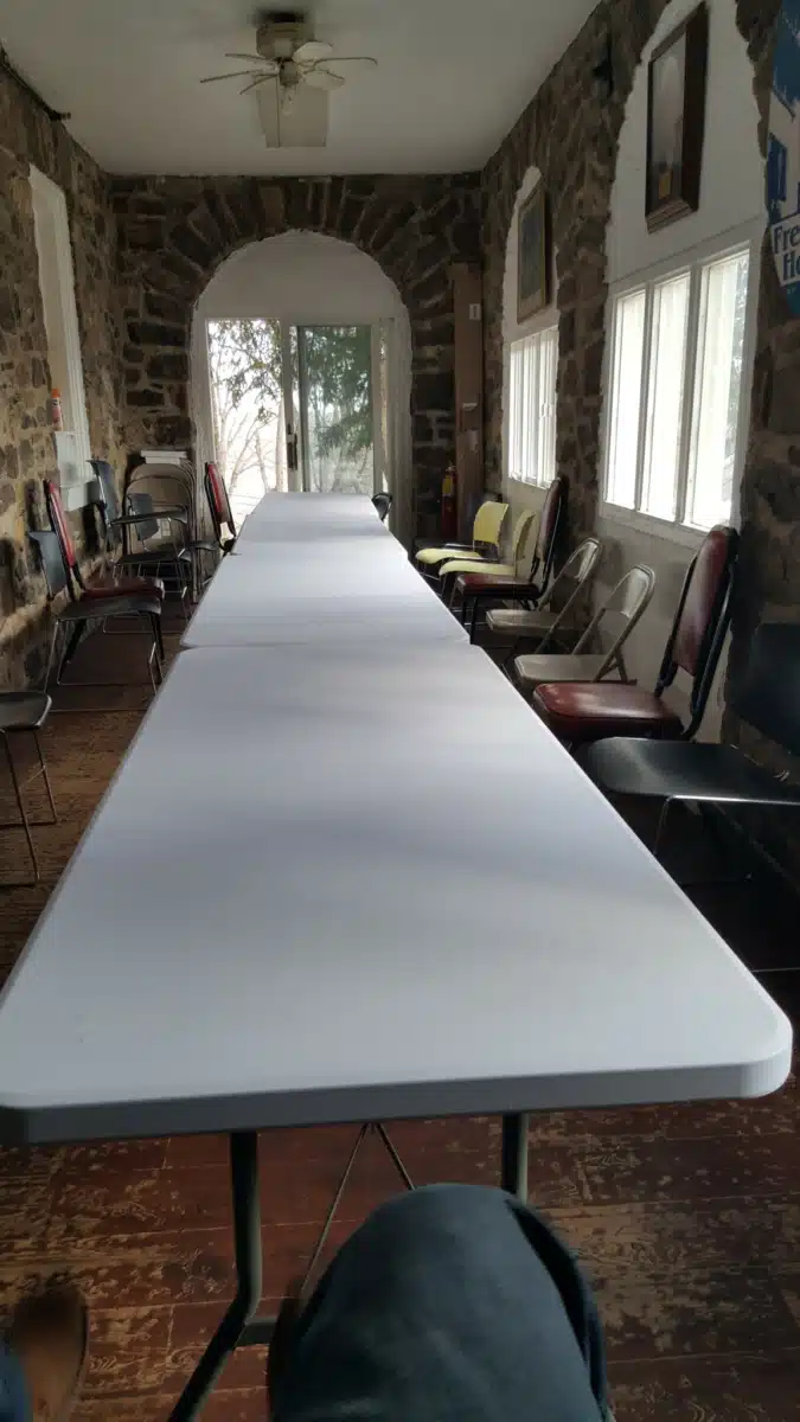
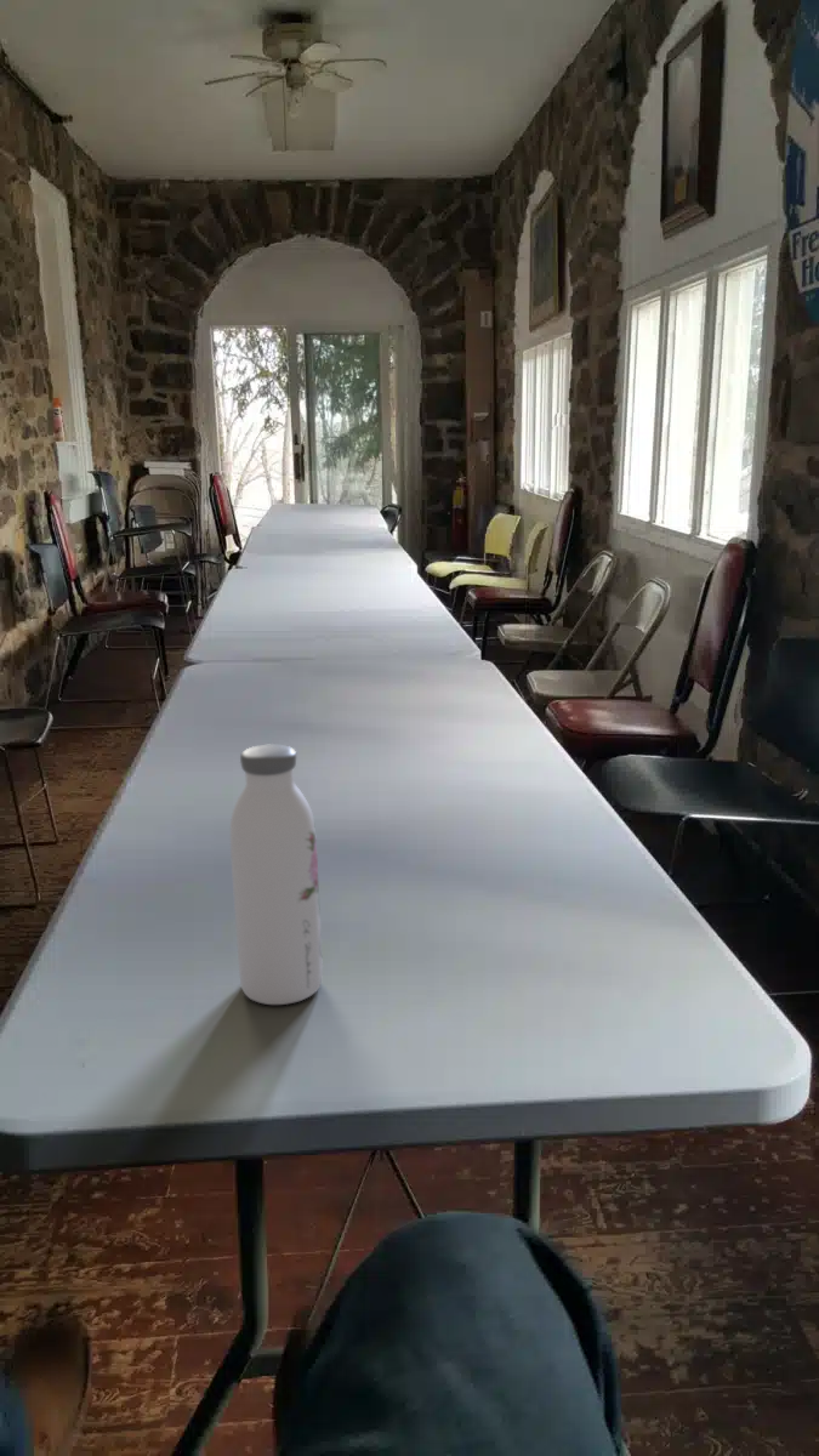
+ water bottle [229,743,324,1006]
